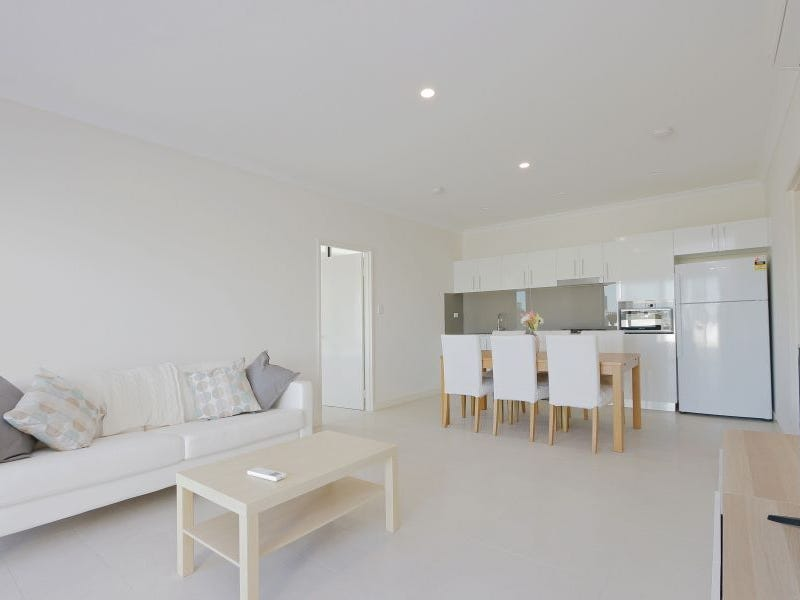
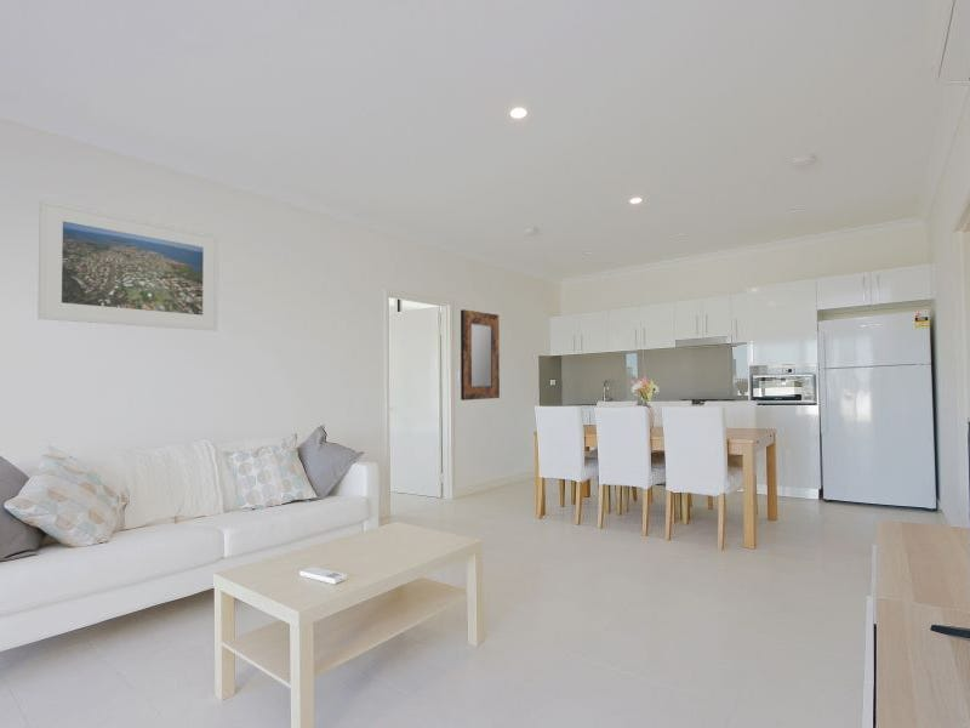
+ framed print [36,198,219,331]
+ home mirror [460,308,501,402]
